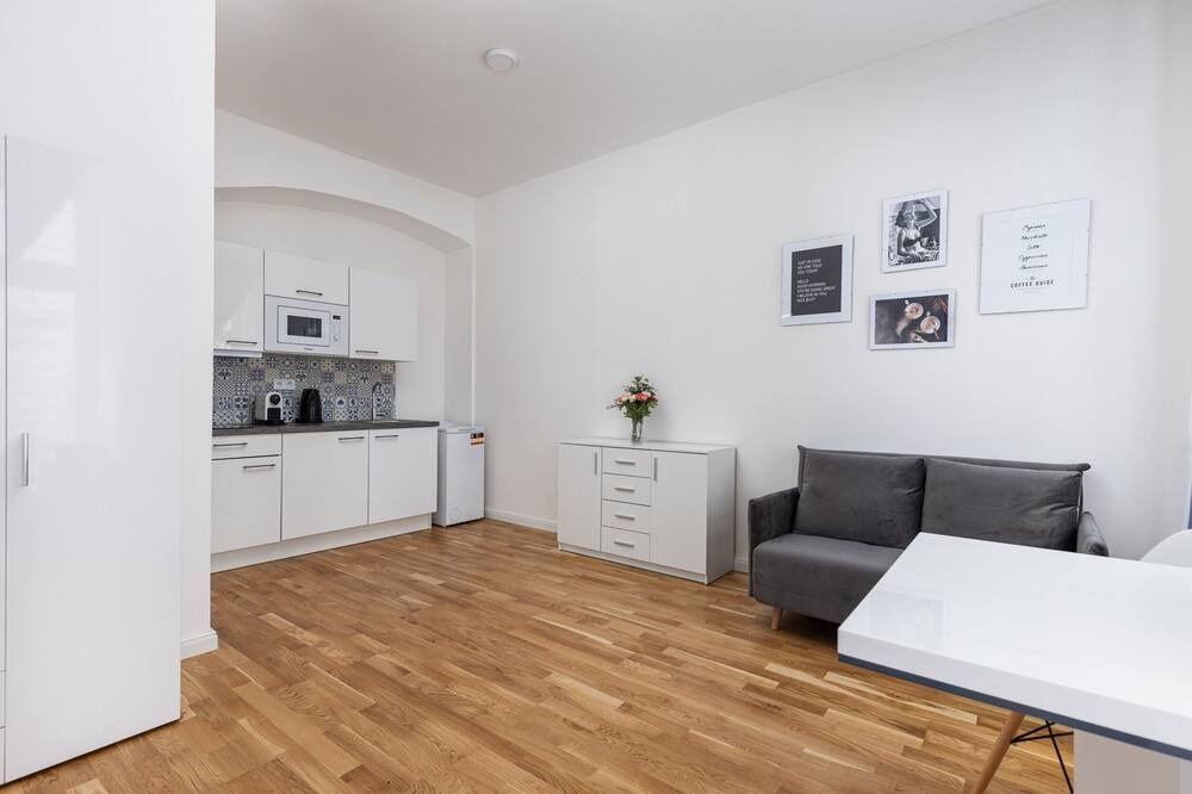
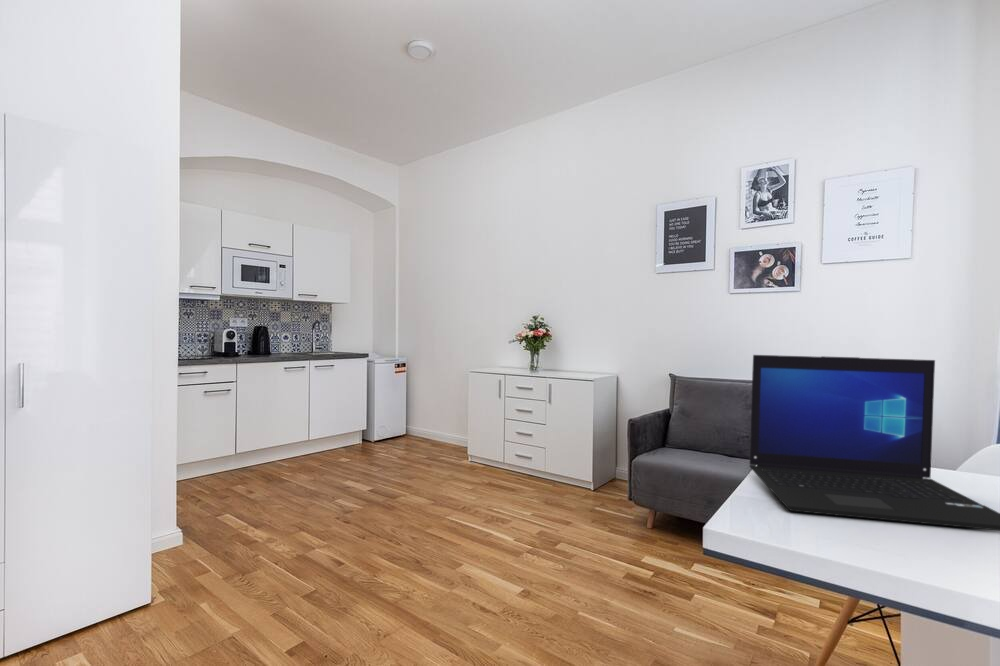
+ laptop [748,354,1000,532]
